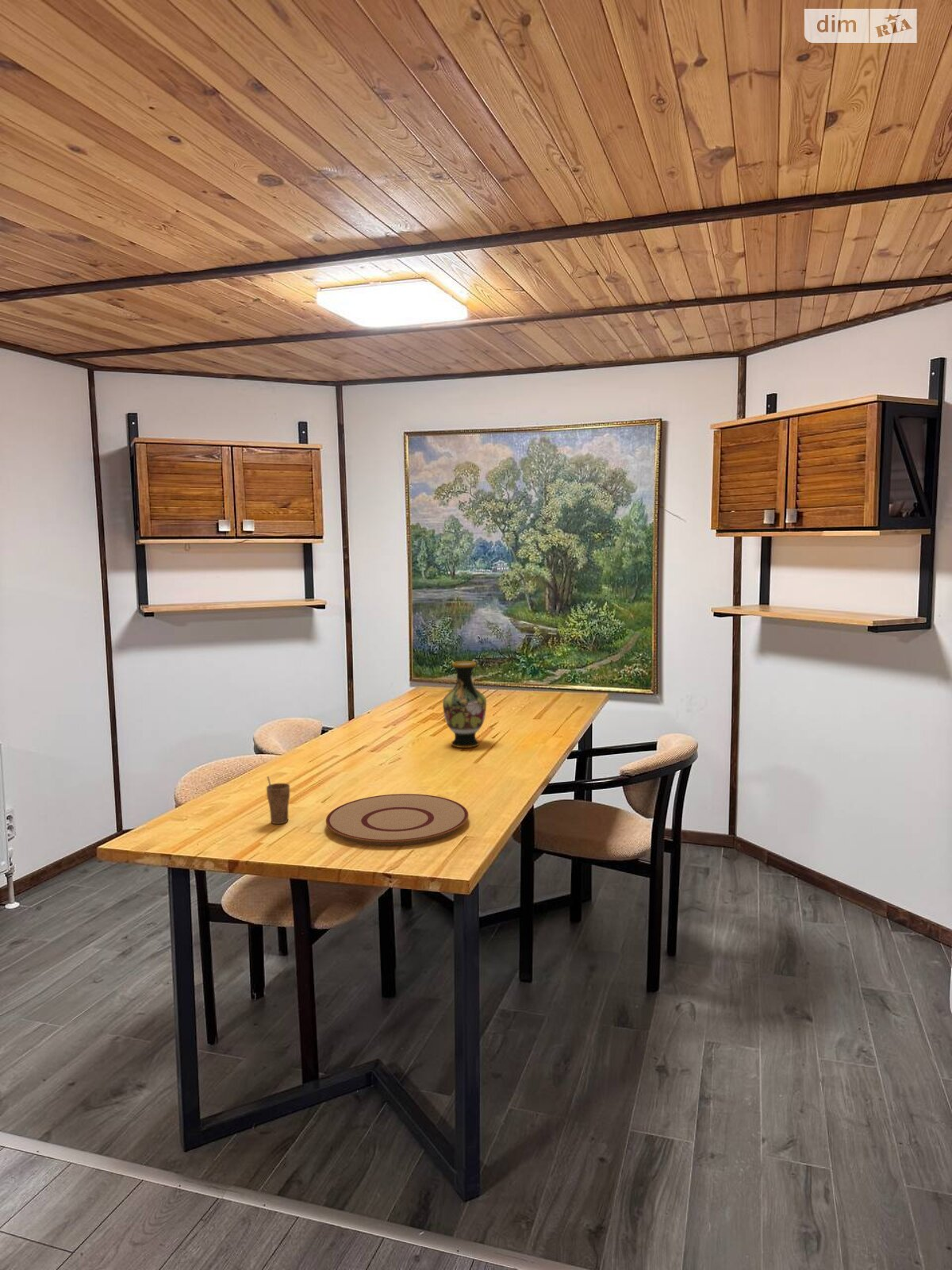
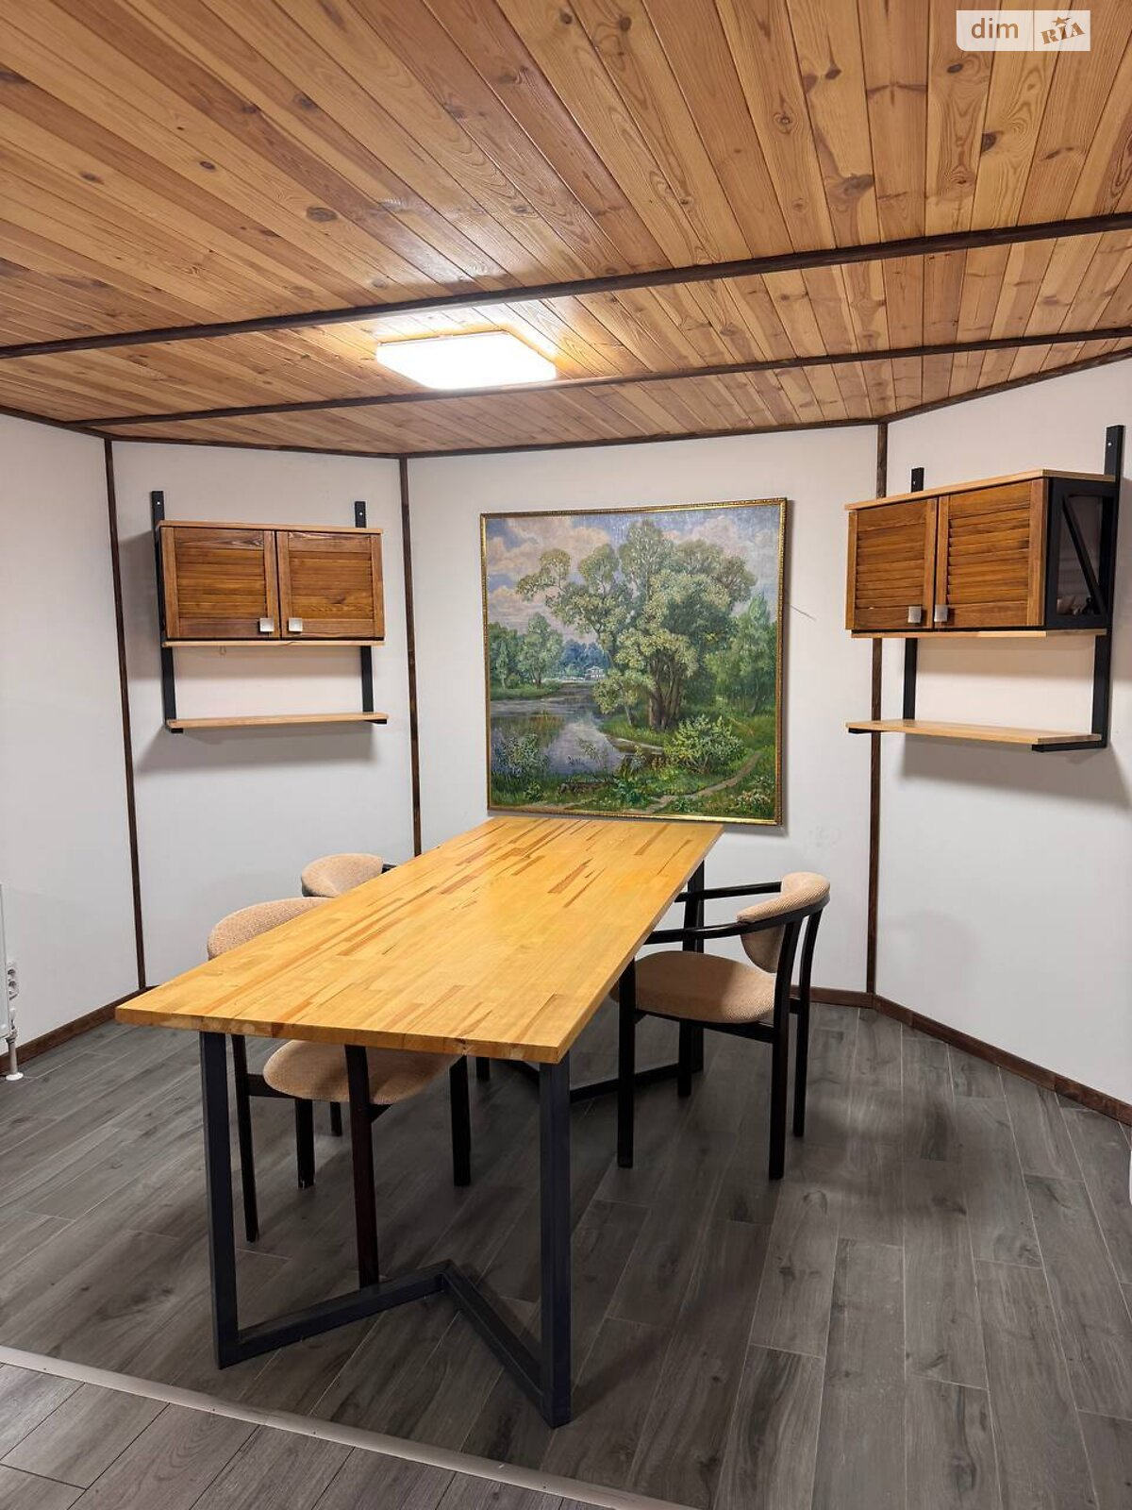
- vase [442,660,487,749]
- plate [325,793,470,847]
- cup [266,775,290,825]
